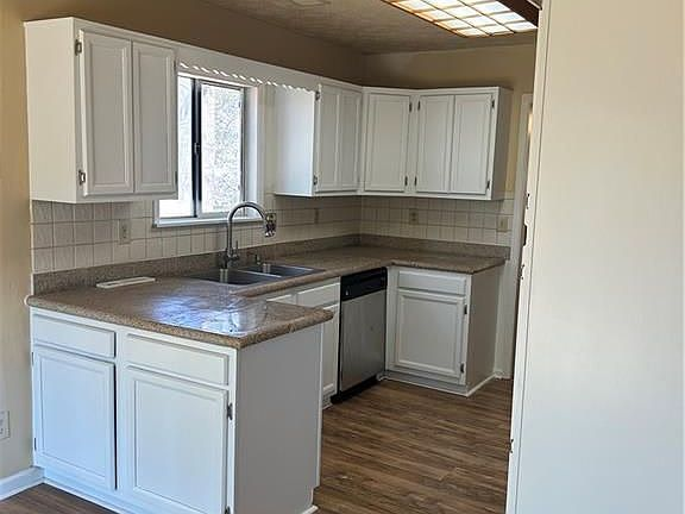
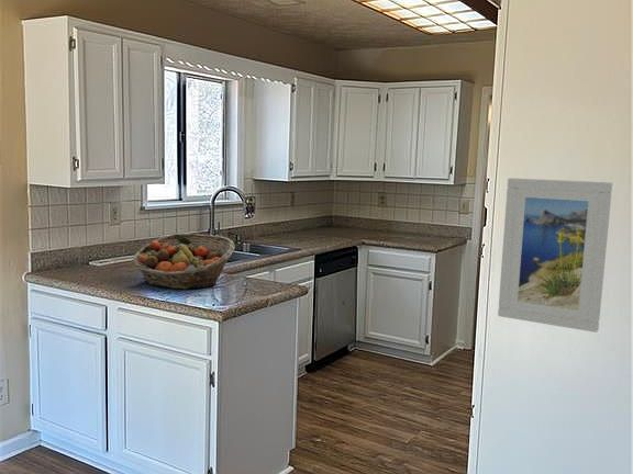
+ fruit basket [132,233,236,291]
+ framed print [497,177,613,334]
